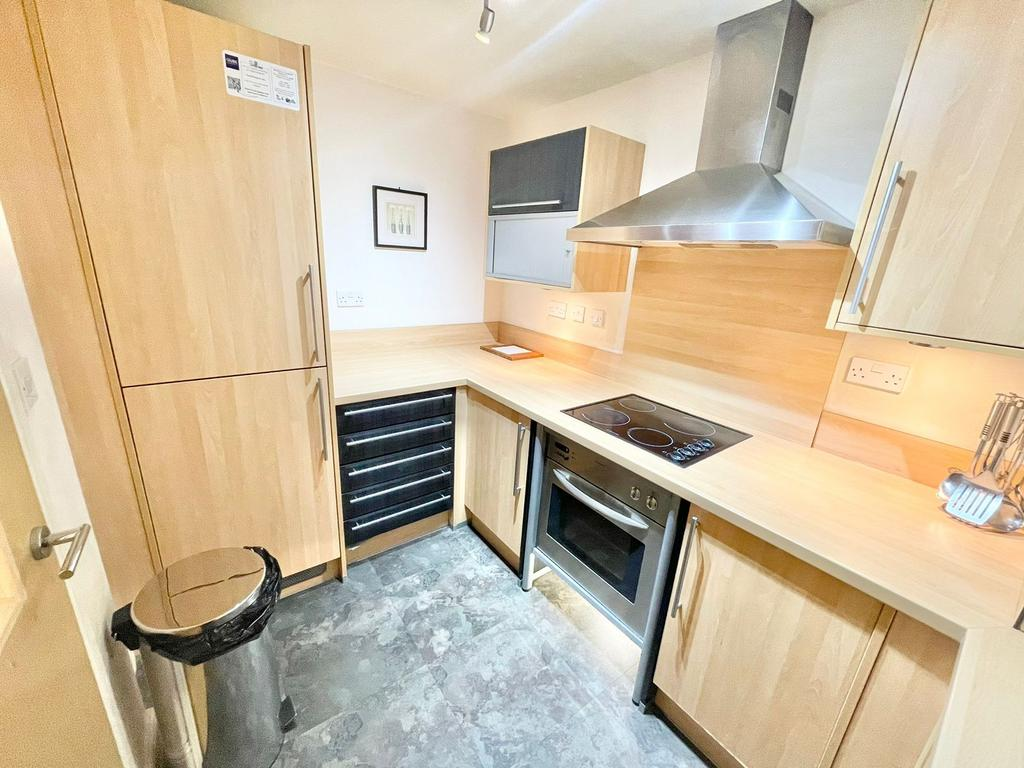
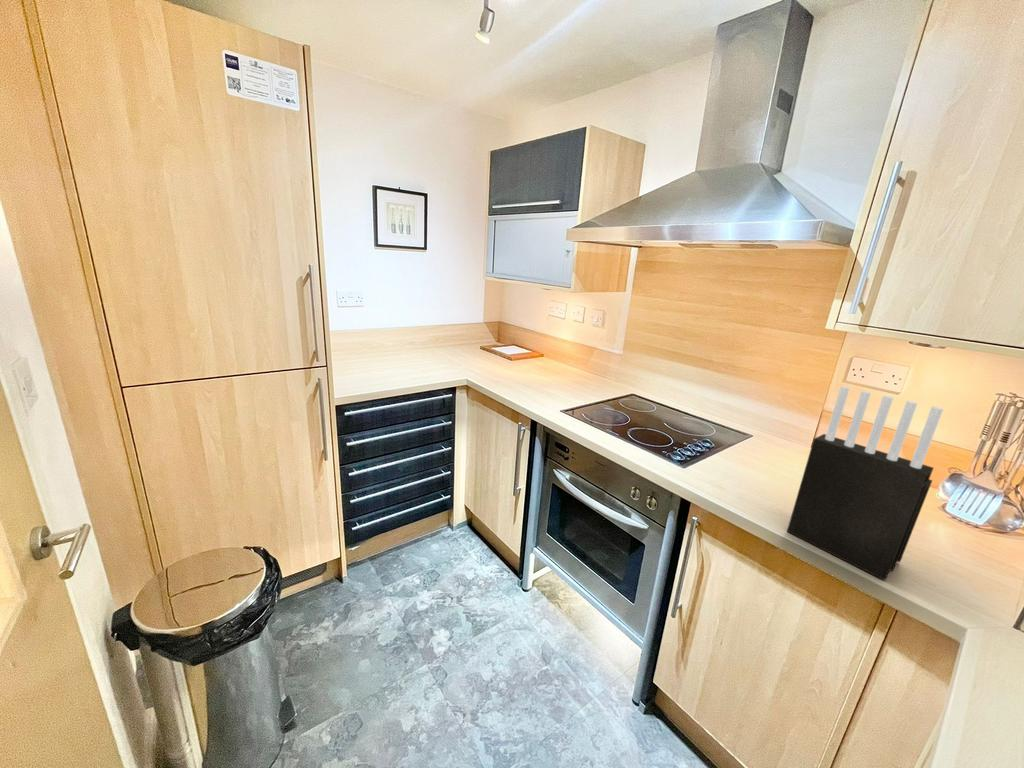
+ knife block [786,385,944,582]
